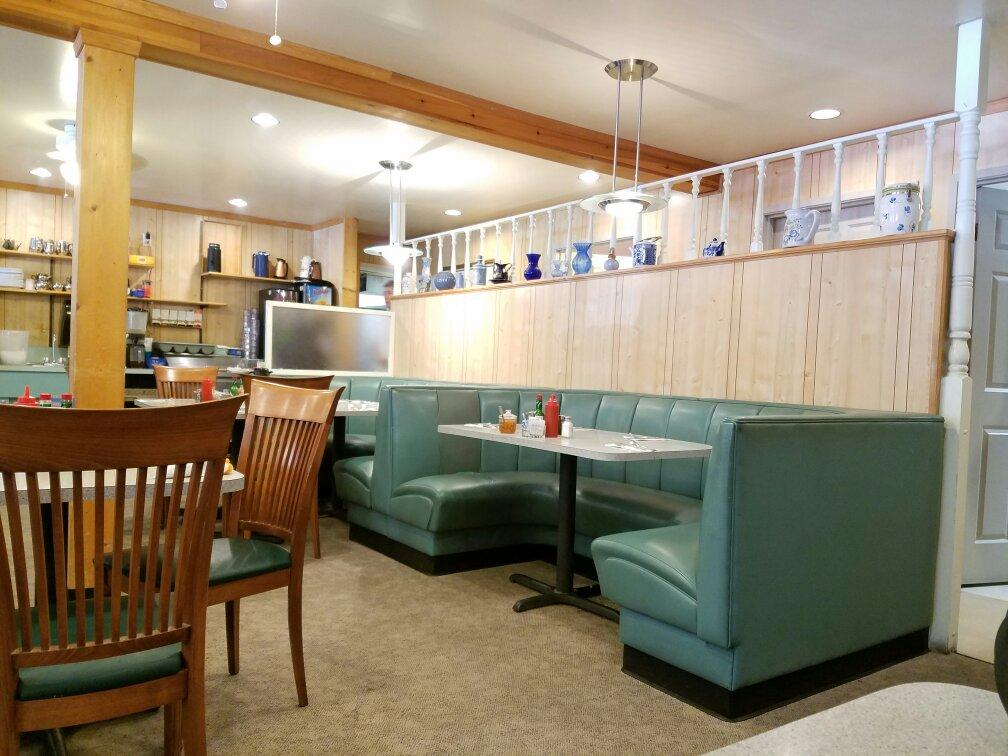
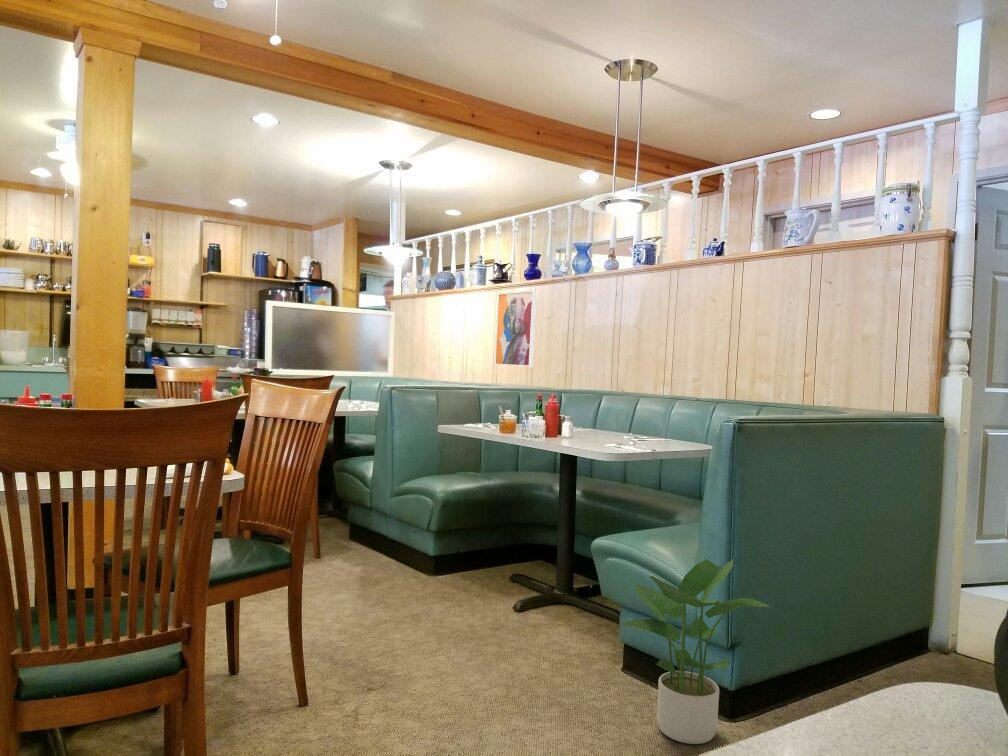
+ potted plant [622,558,772,745]
+ wall art [493,289,537,368]
